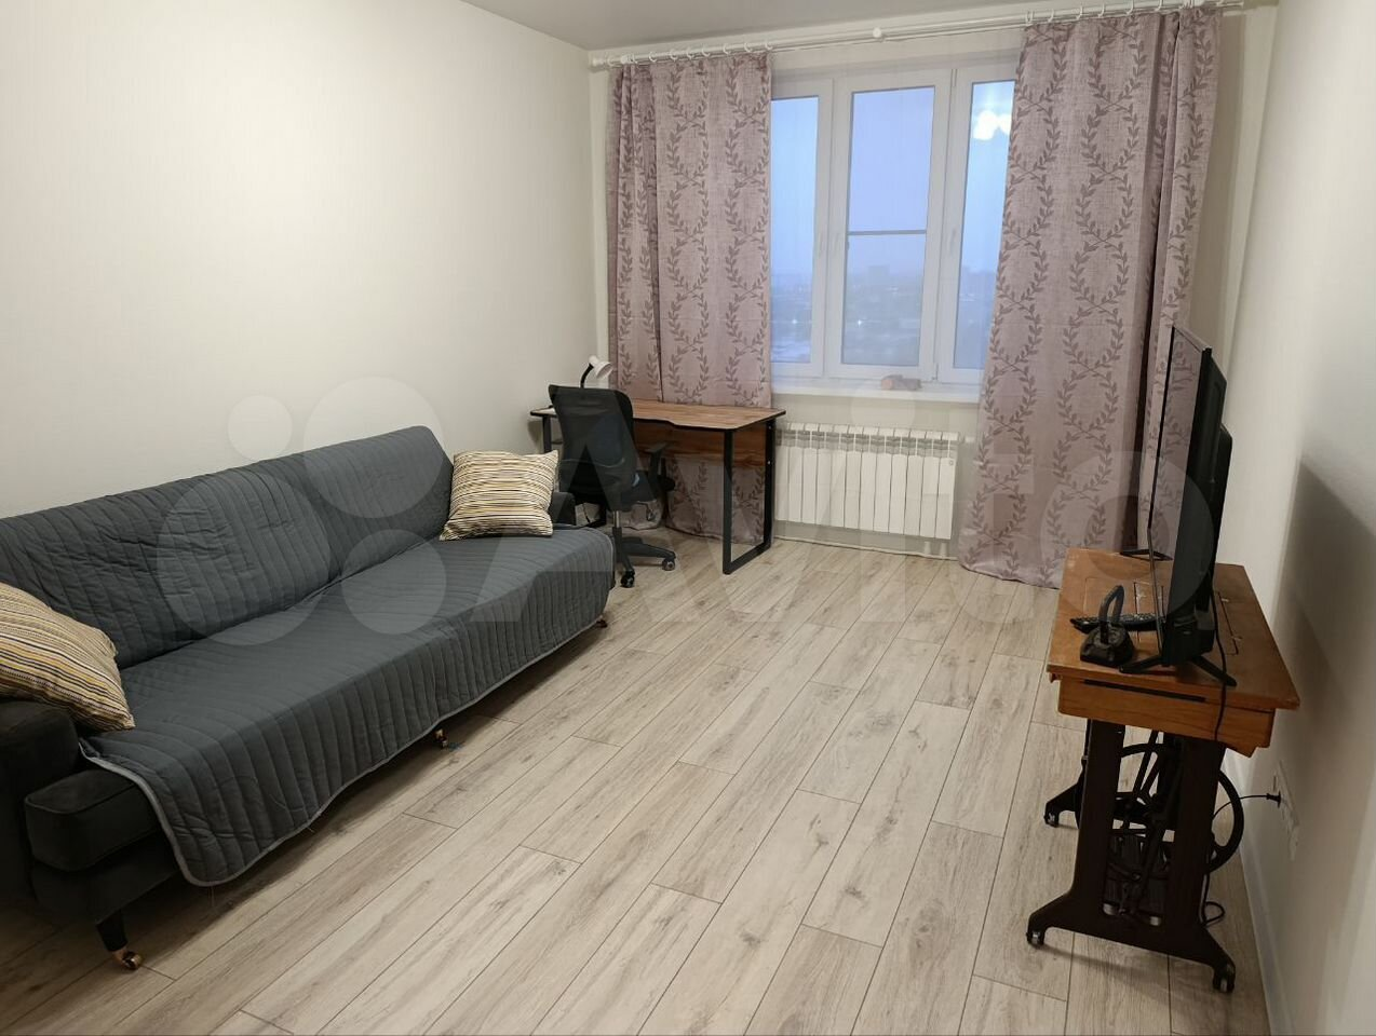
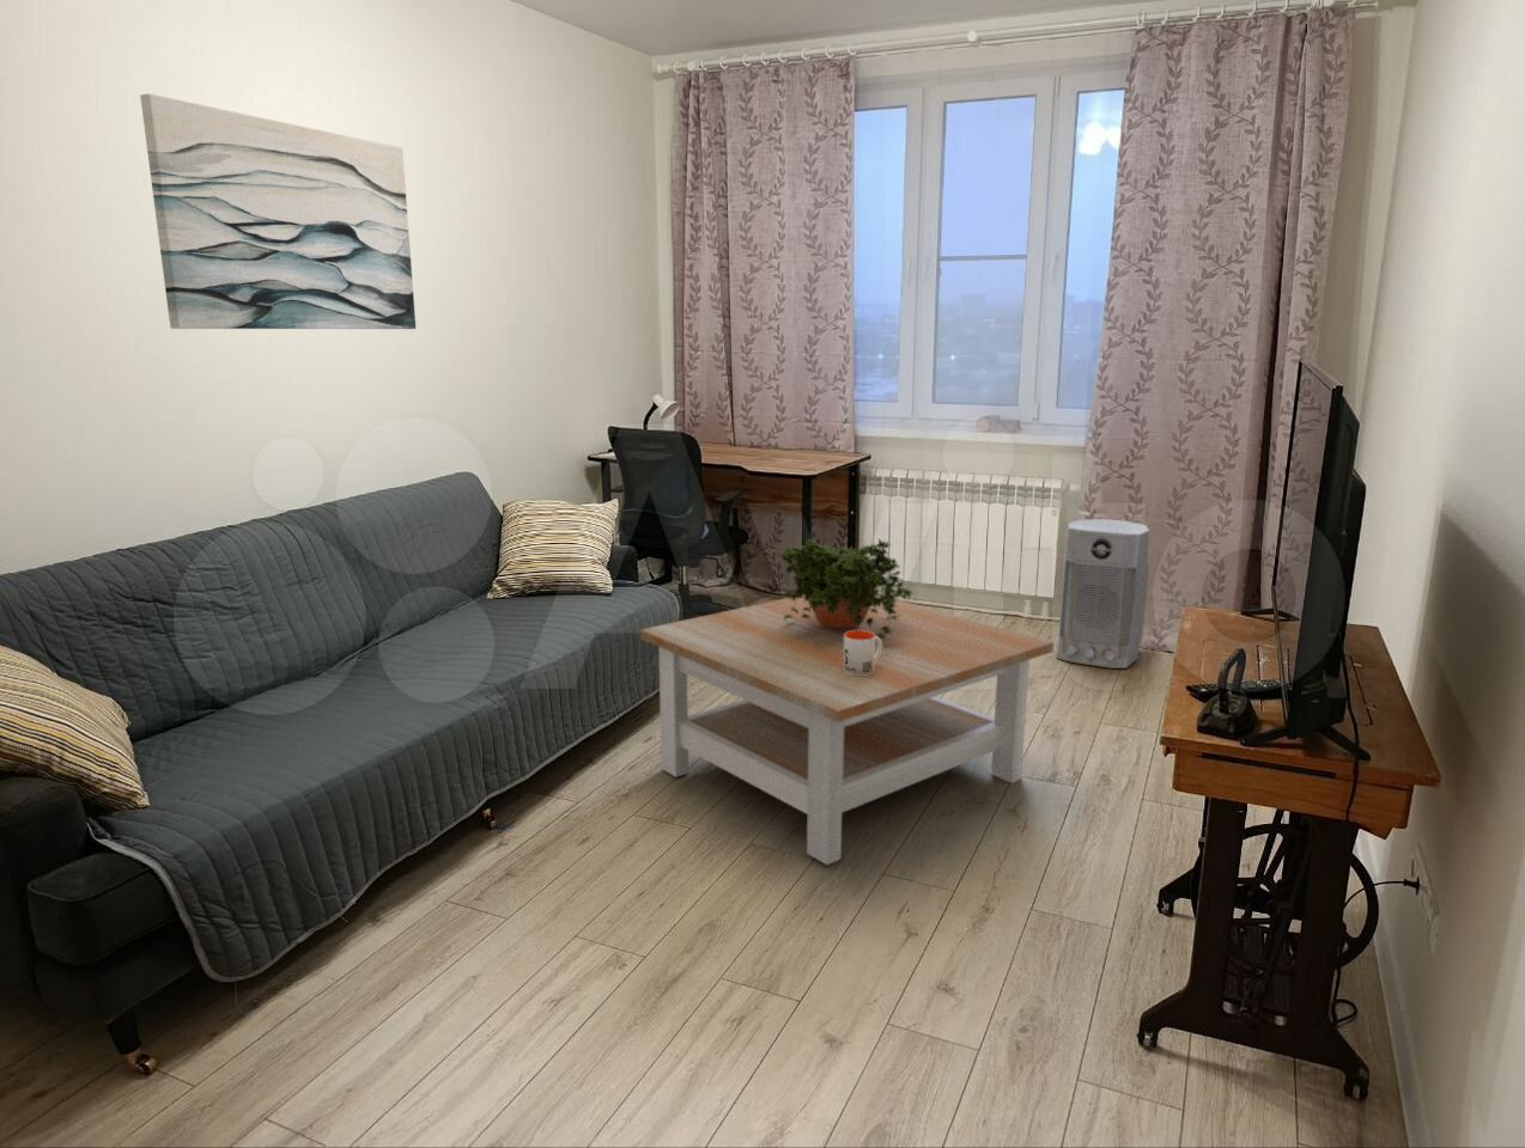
+ potted plant [778,538,915,640]
+ mug [843,631,882,674]
+ coffee table [639,594,1054,866]
+ wall art [139,92,416,330]
+ air purifier [1056,517,1150,669]
